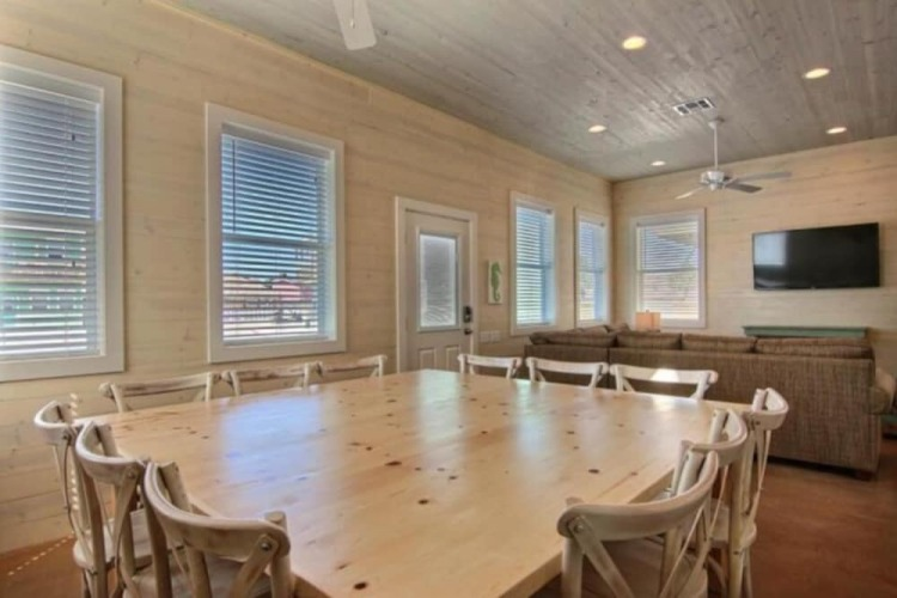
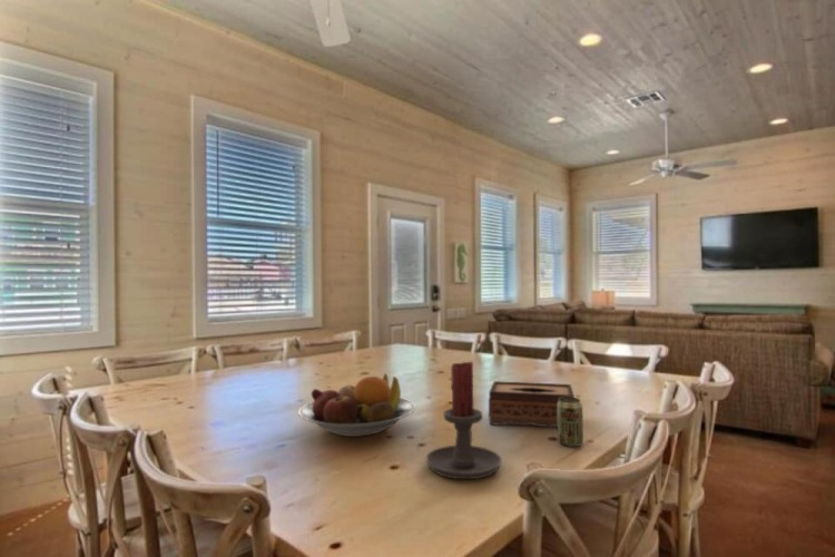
+ beverage can [557,397,584,448]
+ candle holder [425,361,503,480]
+ fruit bowl [297,373,416,438]
+ tissue box [488,380,576,428]
